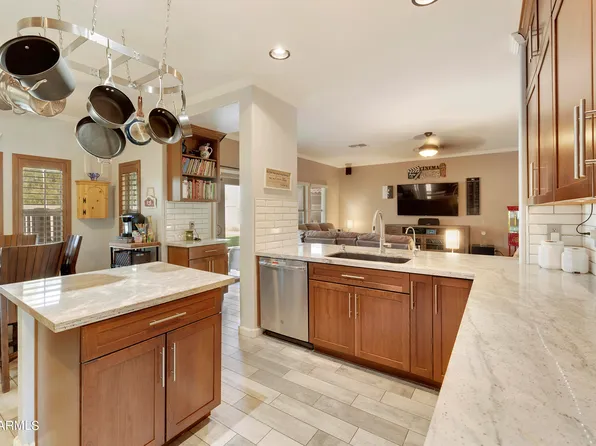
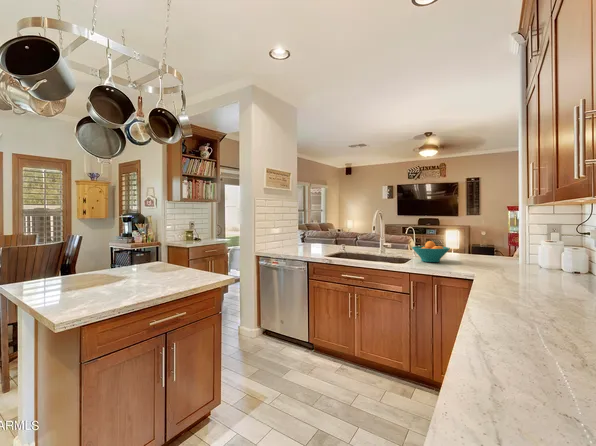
+ fruit bowl [411,240,451,263]
